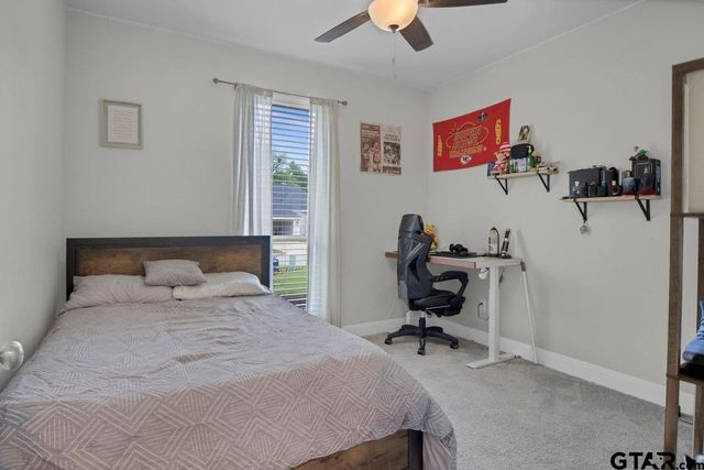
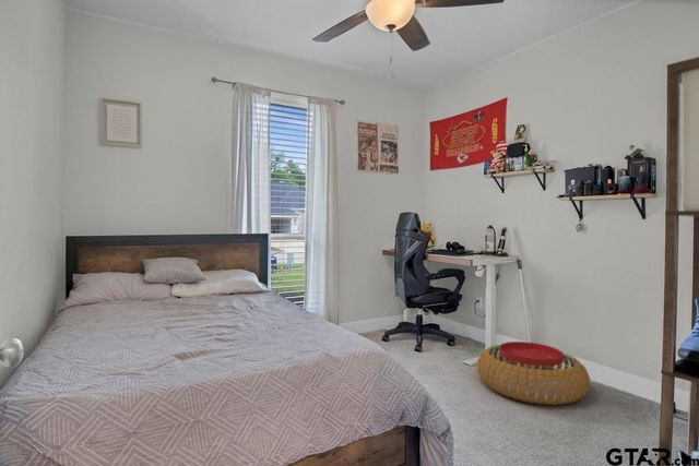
+ pouf [476,340,591,406]
